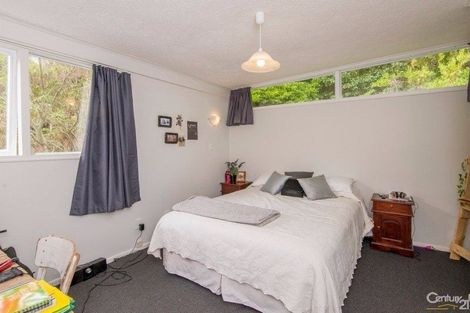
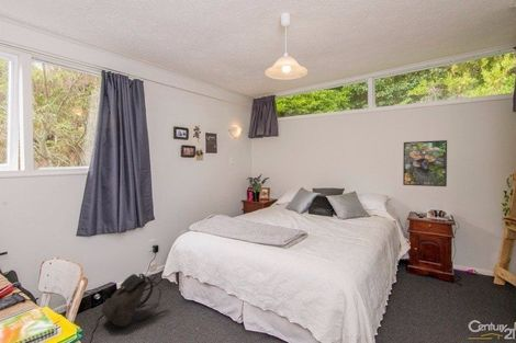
+ backpack [100,273,162,328]
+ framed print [402,139,448,187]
